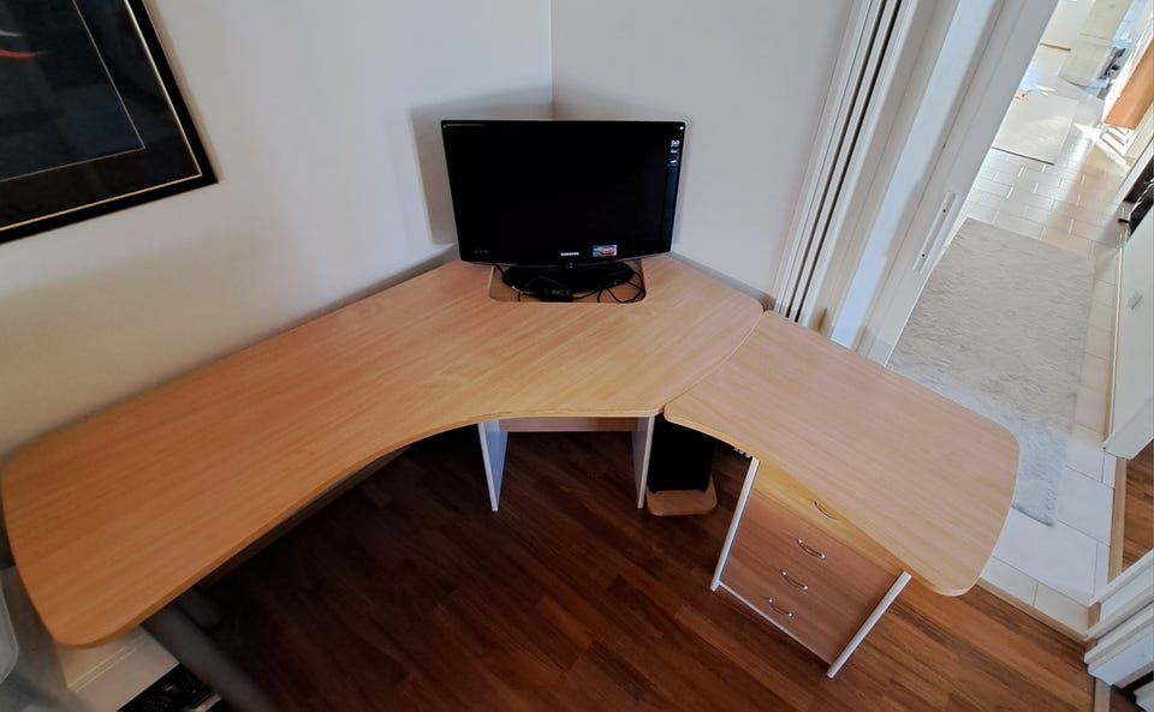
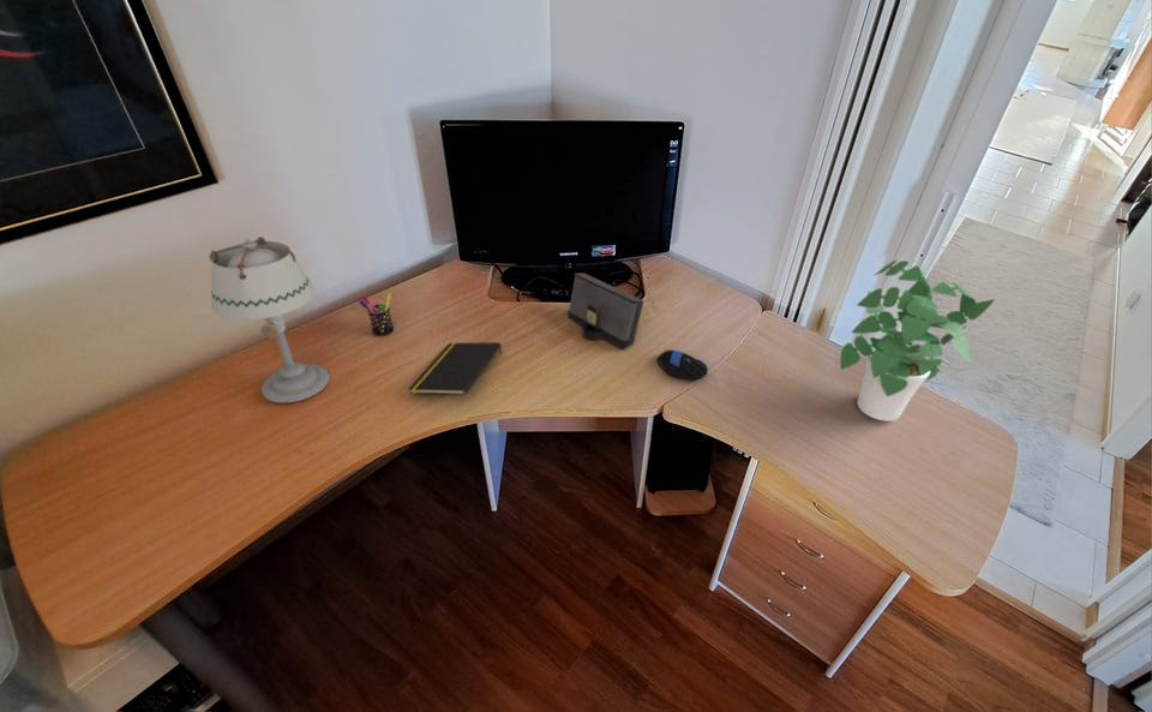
+ potted plant [839,259,996,423]
+ notepad [407,341,502,396]
+ speaker [566,273,646,351]
+ table lamp [209,235,331,403]
+ computer mouse [655,349,709,382]
+ pen holder [358,292,395,336]
